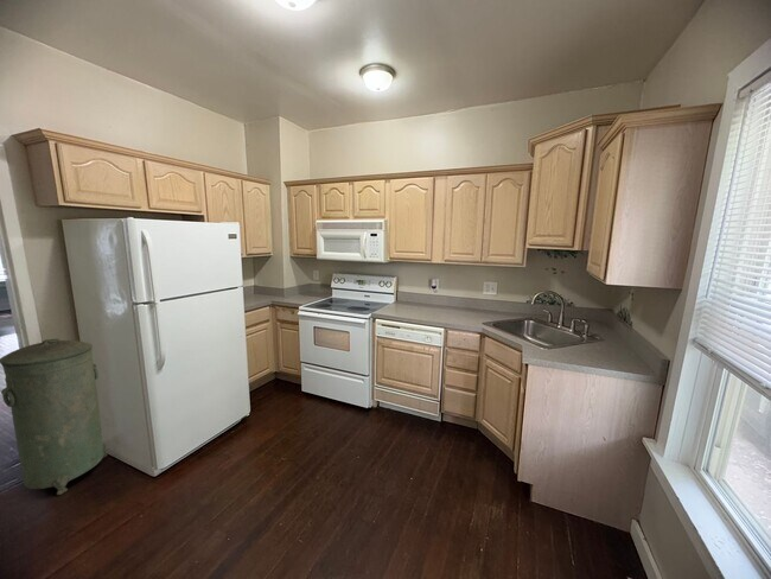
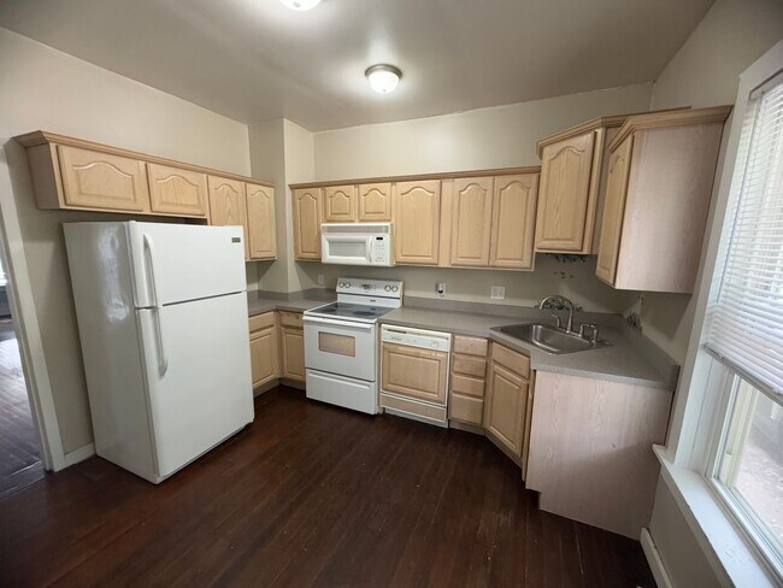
- trash can [0,338,108,496]
